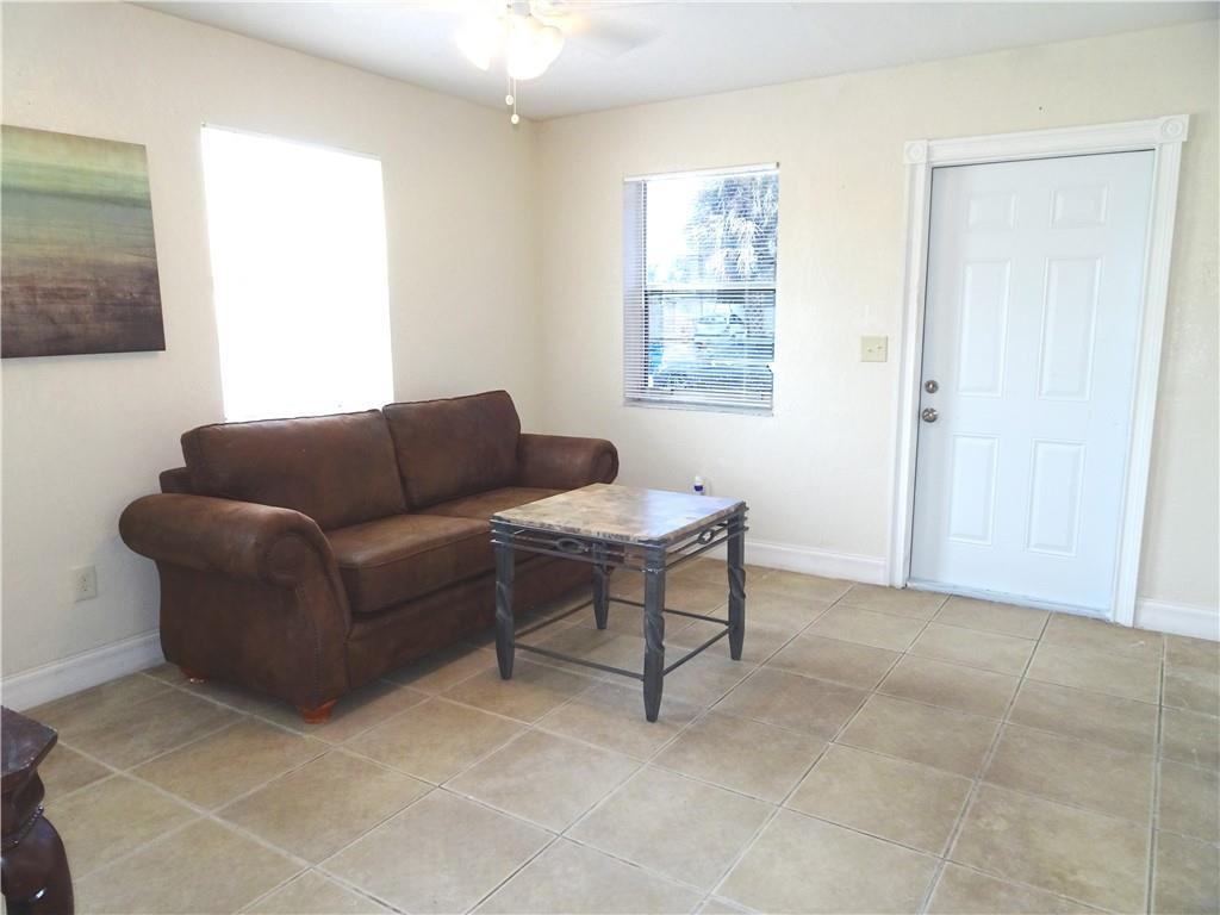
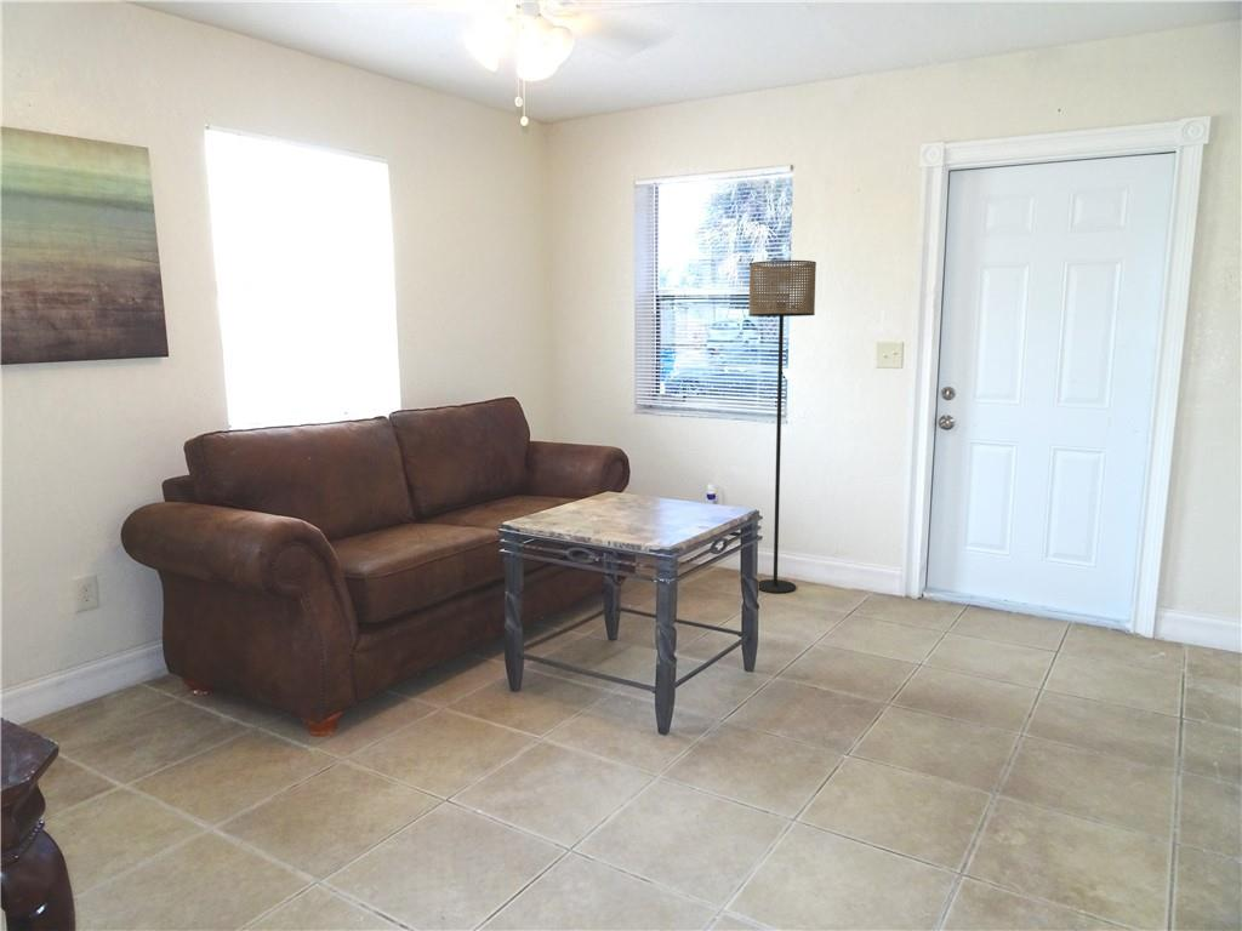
+ floor lamp [747,259,817,594]
